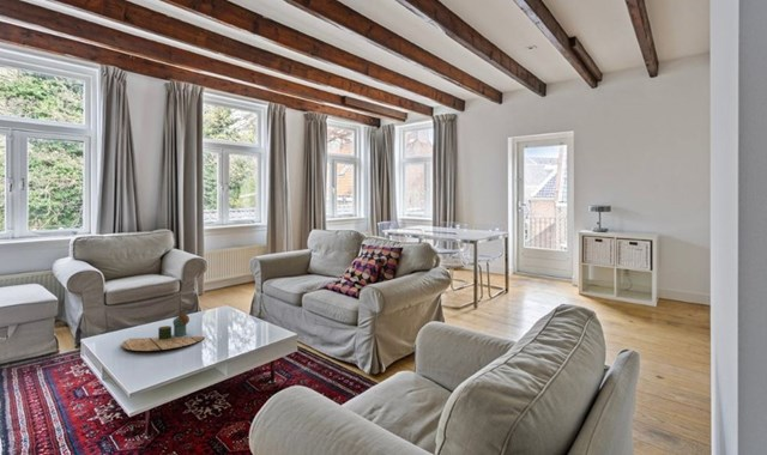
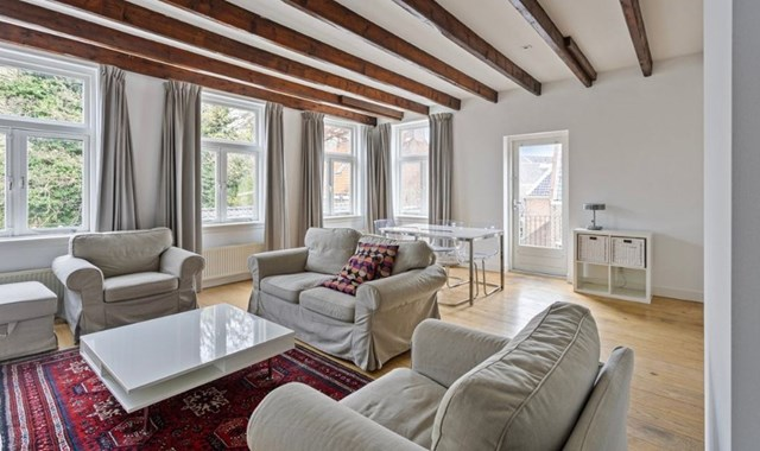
- decorative tray [120,313,206,352]
